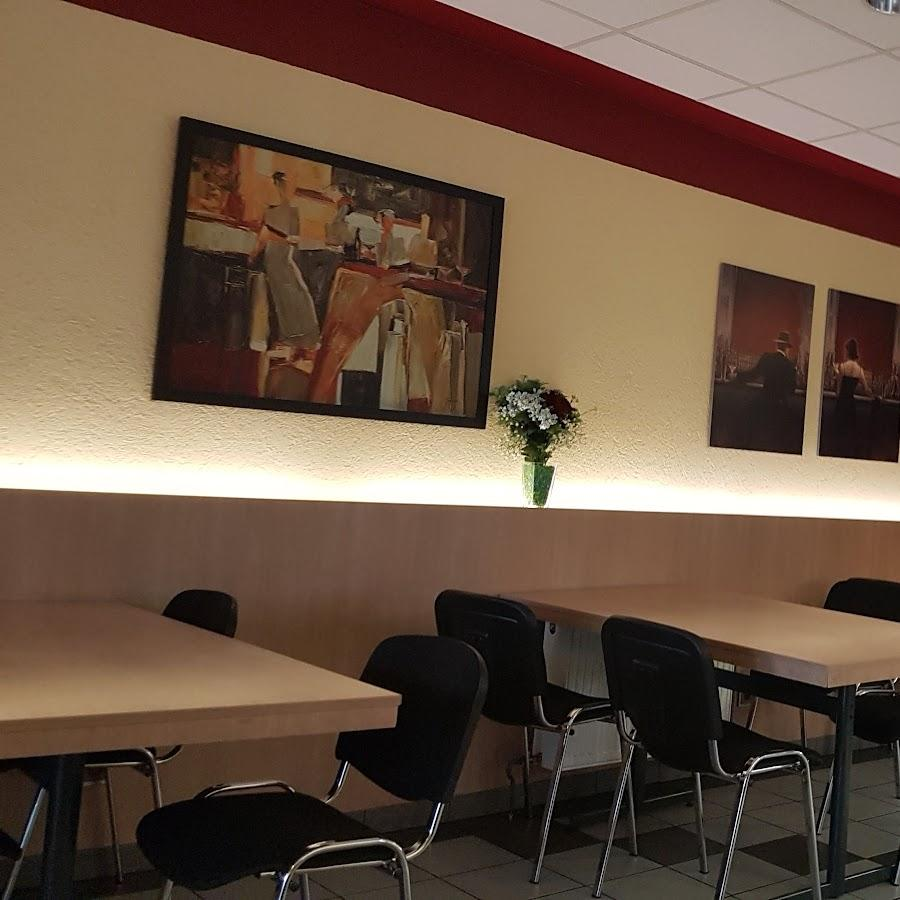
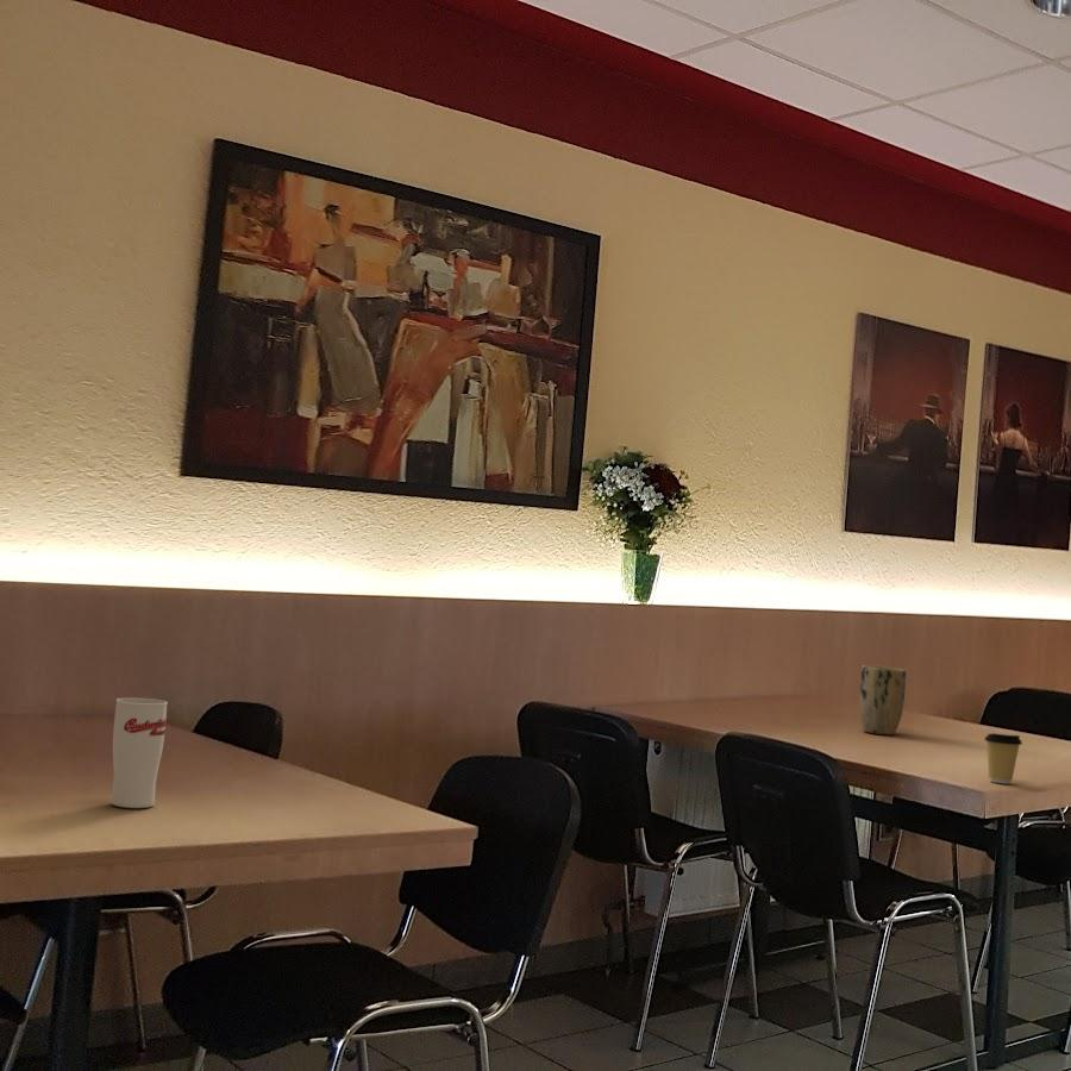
+ cup [111,696,169,809]
+ plant pot [858,664,907,735]
+ coffee cup [983,732,1023,785]
